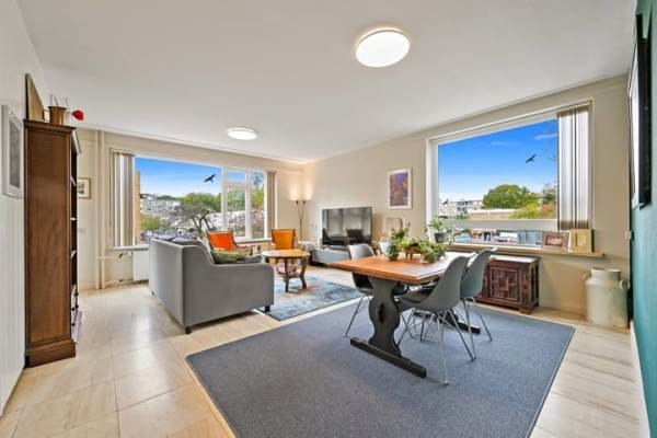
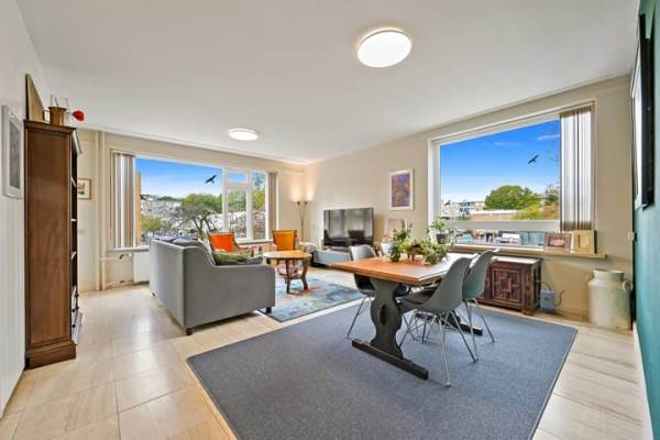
+ watering can [536,279,566,315]
